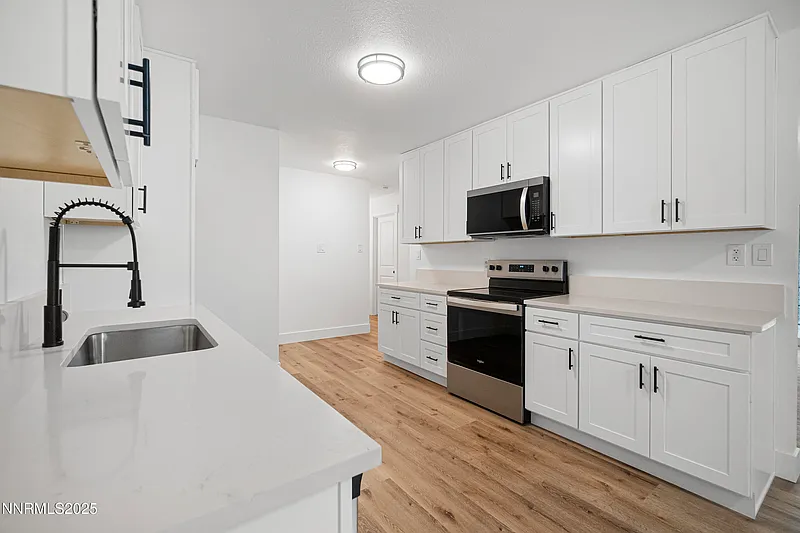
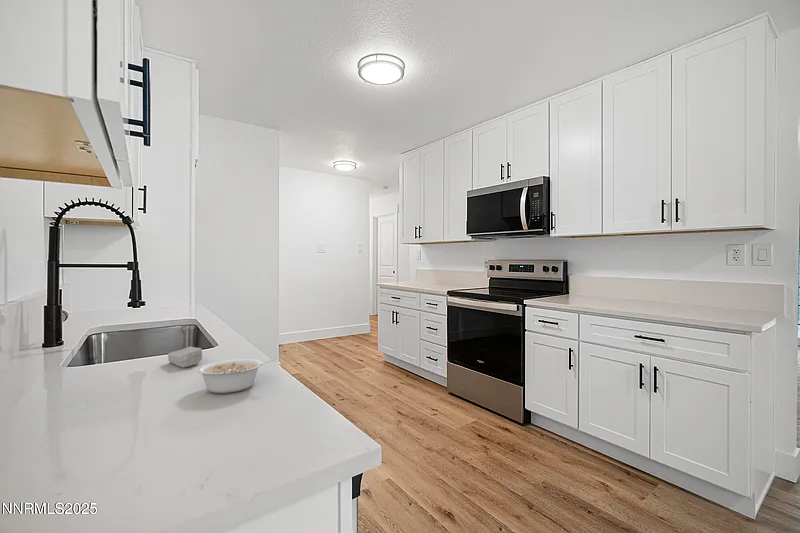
+ legume [196,358,274,394]
+ soap bar [167,345,203,368]
